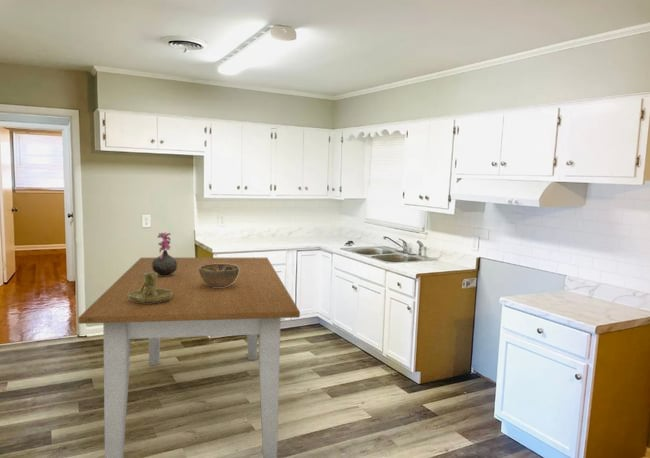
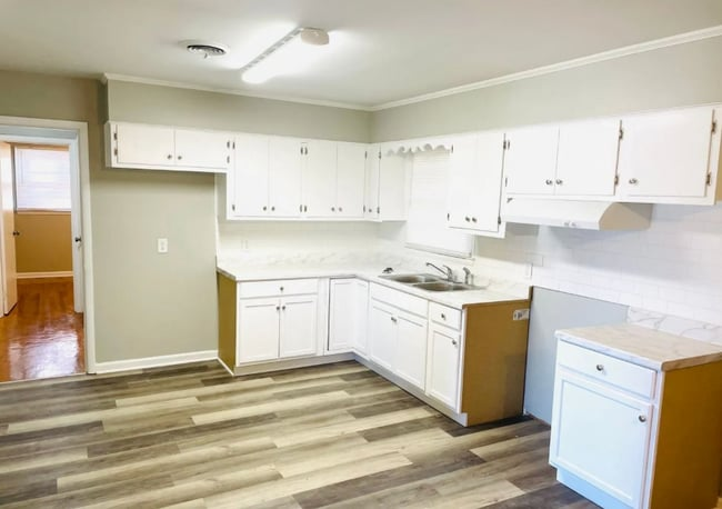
- table [77,257,301,458]
- vase [152,231,177,276]
- candle holder [128,273,172,303]
- decorative bowl [199,264,239,287]
